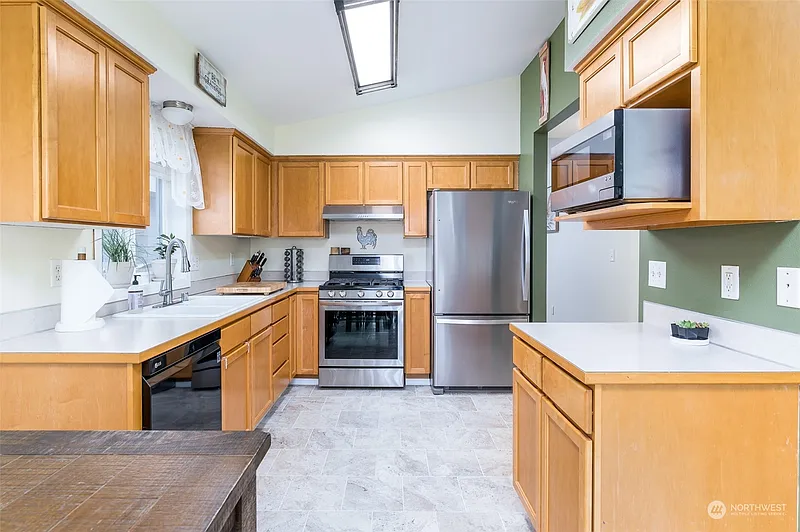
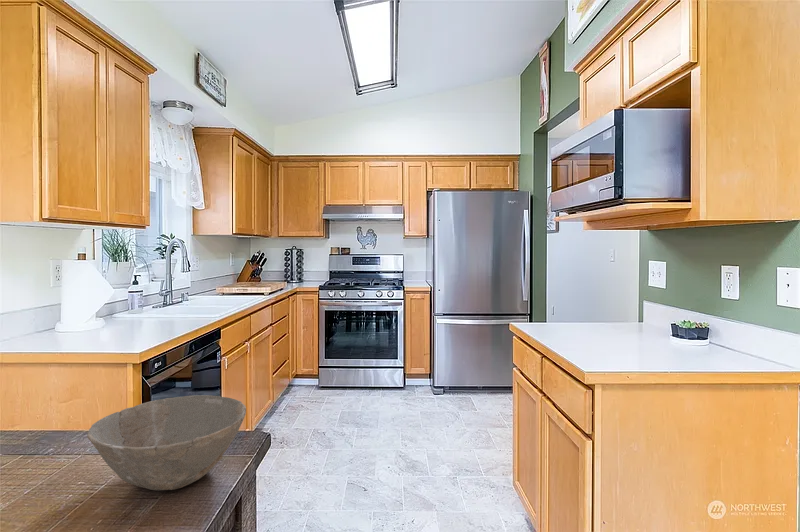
+ ceramic bowl [86,394,247,491]
